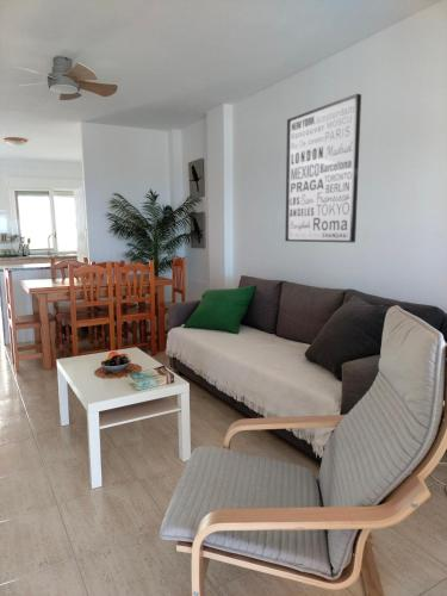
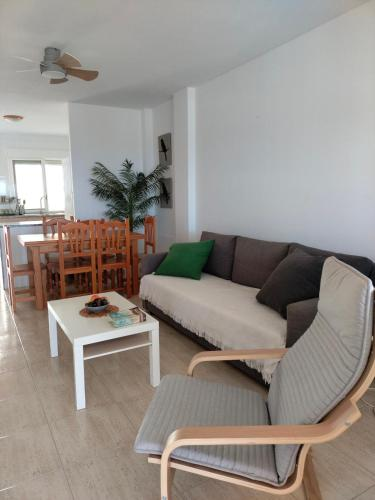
- wall art [284,92,362,243]
